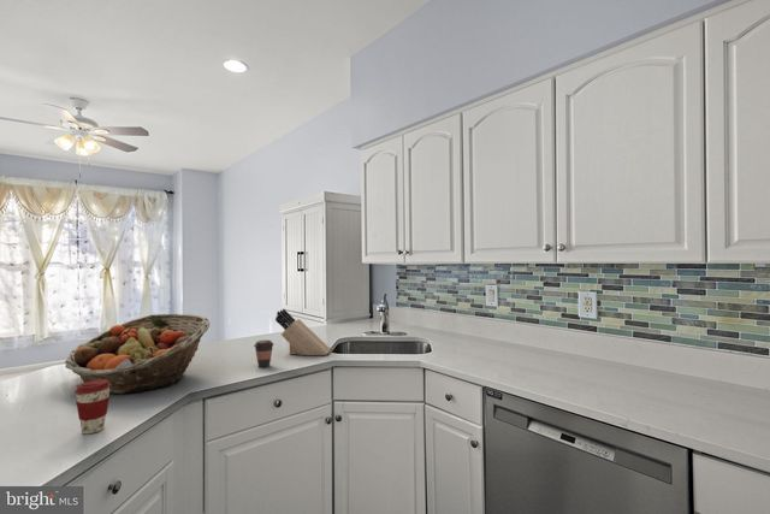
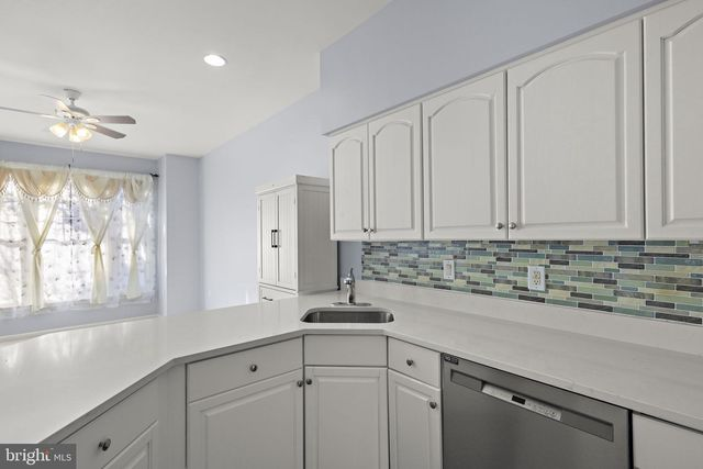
- fruit basket [64,313,211,395]
- coffee cup [253,339,274,368]
- knife block [274,308,332,356]
- coffee cup [73,379,111,435]
